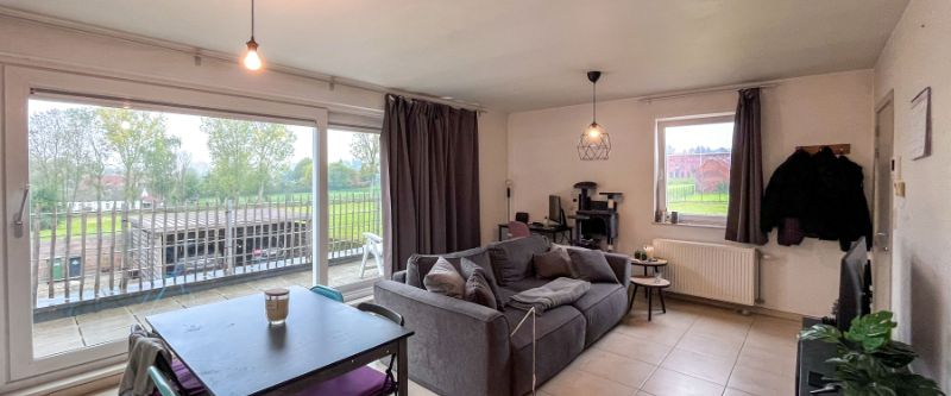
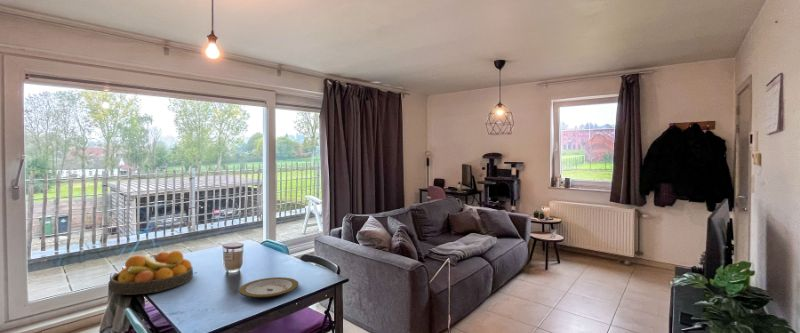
+ fruit bowl [108,250,194,296]
+ plate [238,276,299,299]
